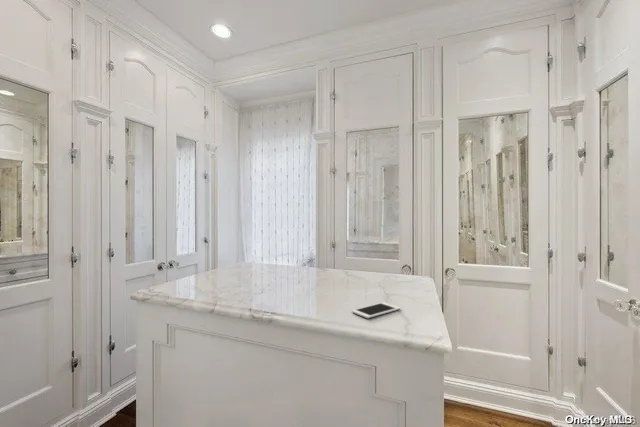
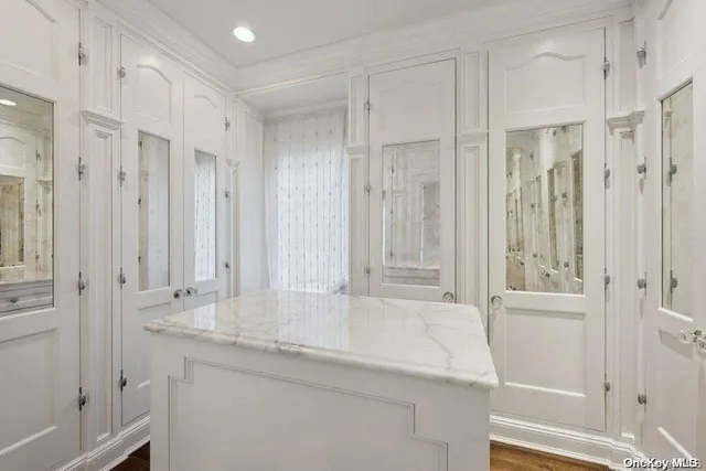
- cell phone [351,301,401,319]
